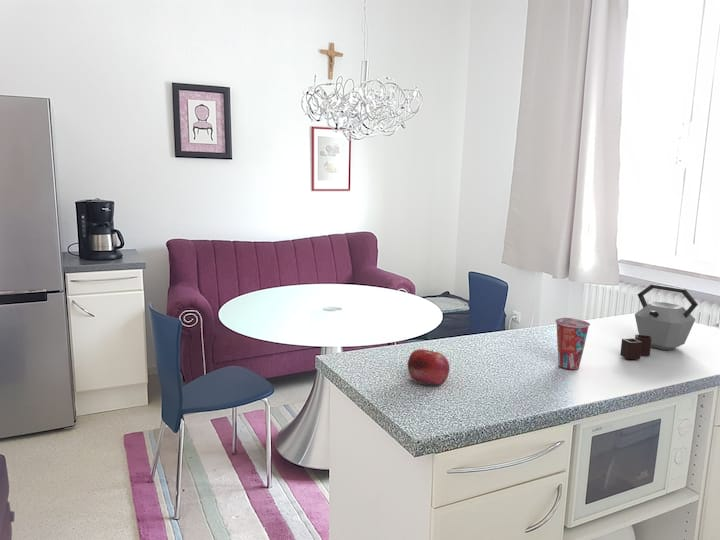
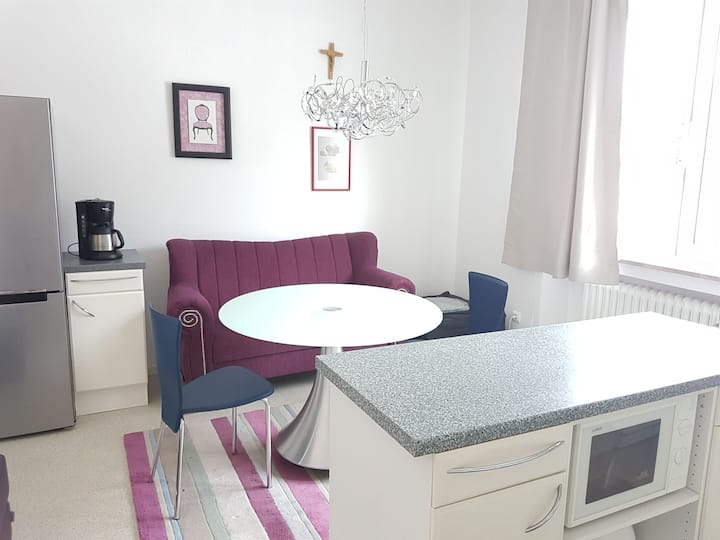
- kettle [619,283,699,360]
- fruit [407,348,451,386]
- cup [554,317,591,370]
